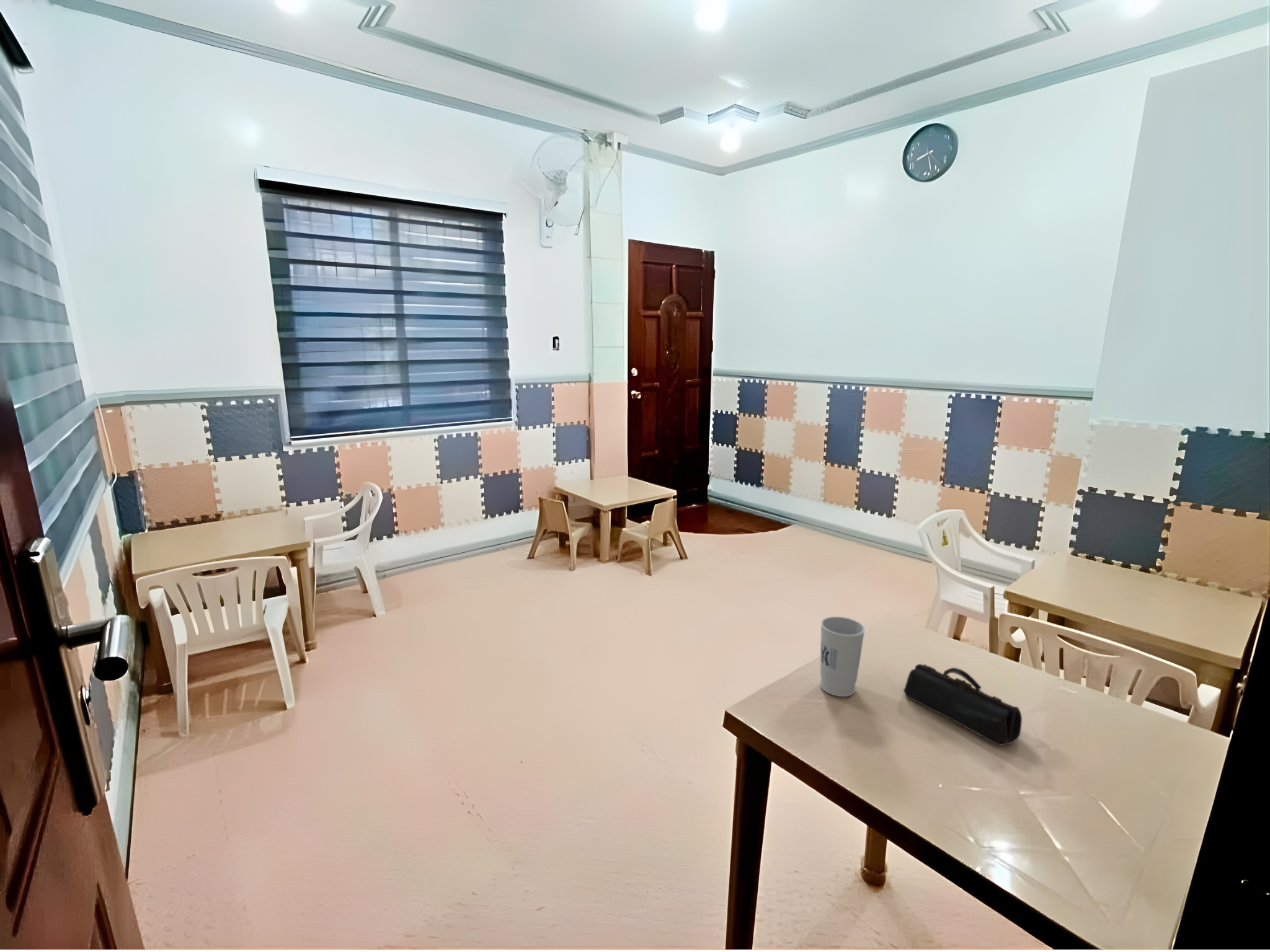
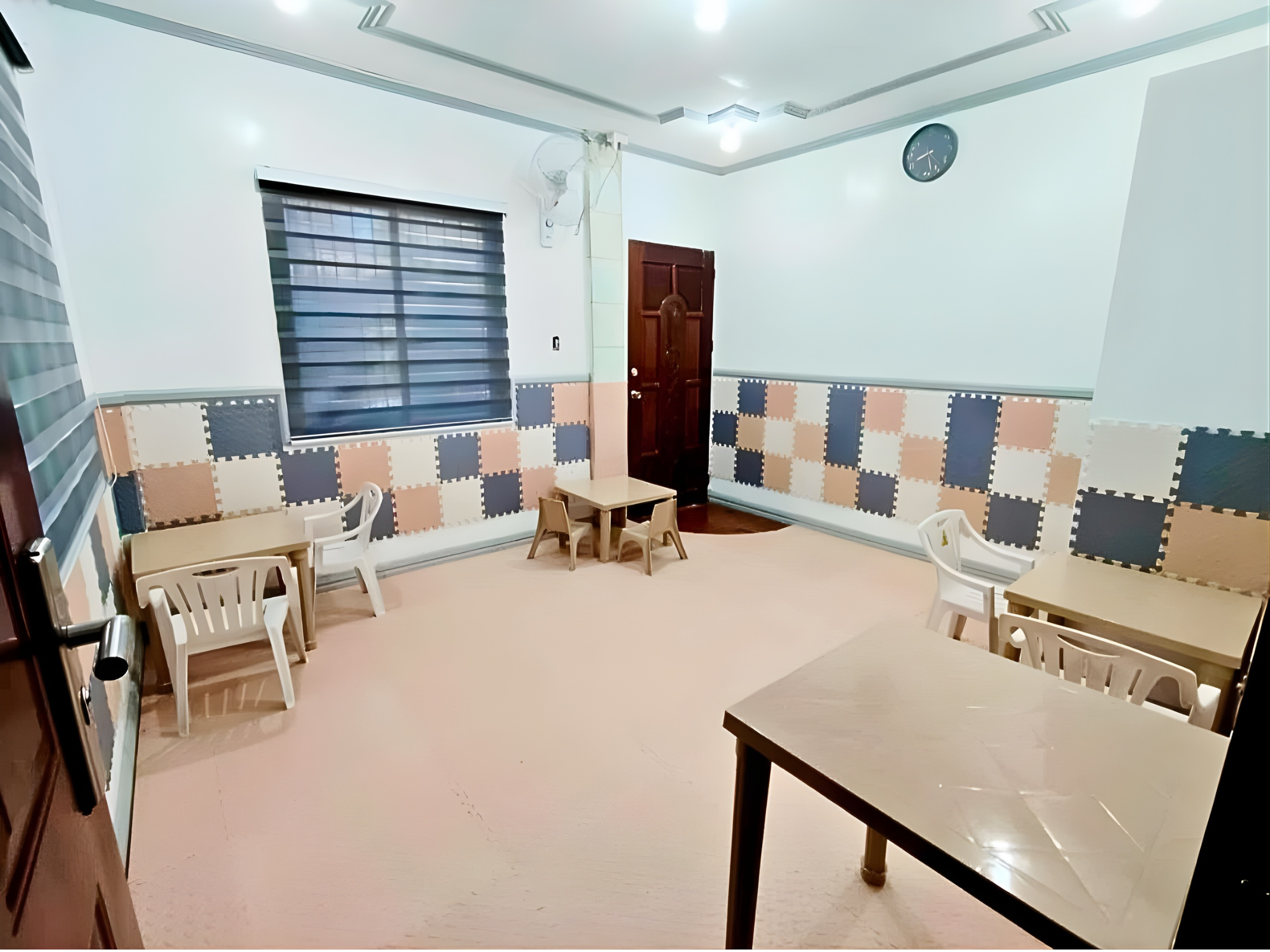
- pencil case [903,663,1023,746]
- cup [820,616,866,697]
